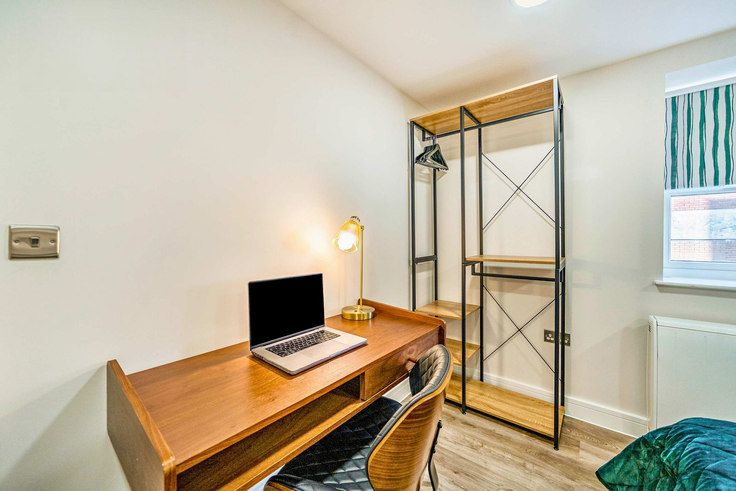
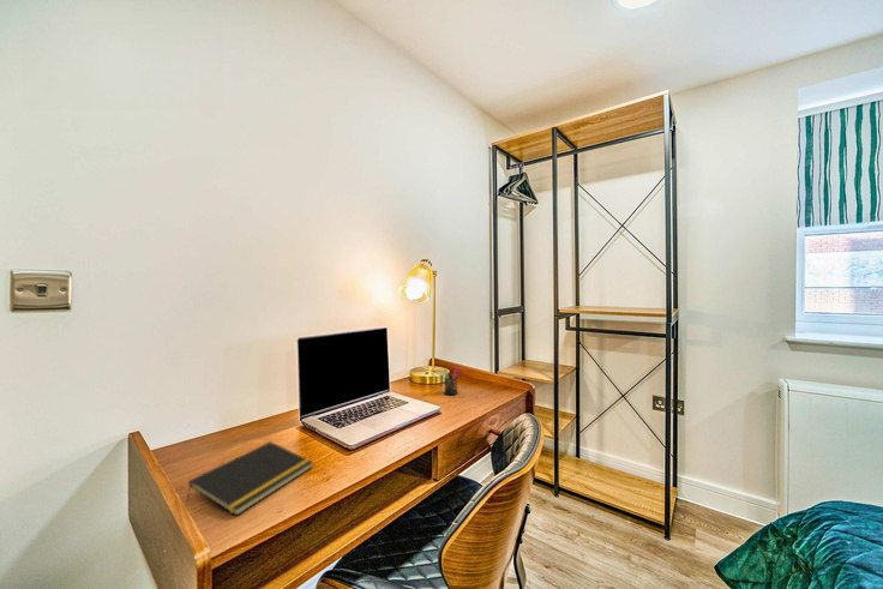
+ notepad [186,440,314,517]
+ pen holder [440,363,462,396]
